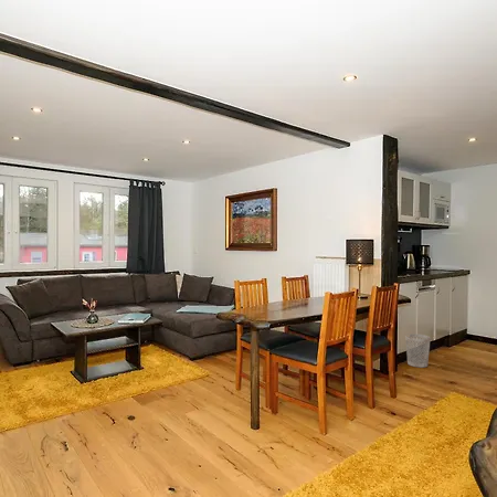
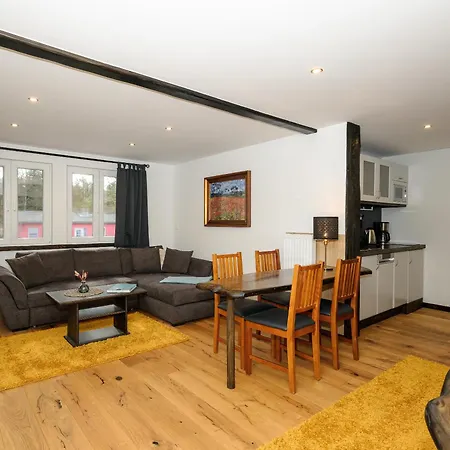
- wastebasket [404,332,432,369]
